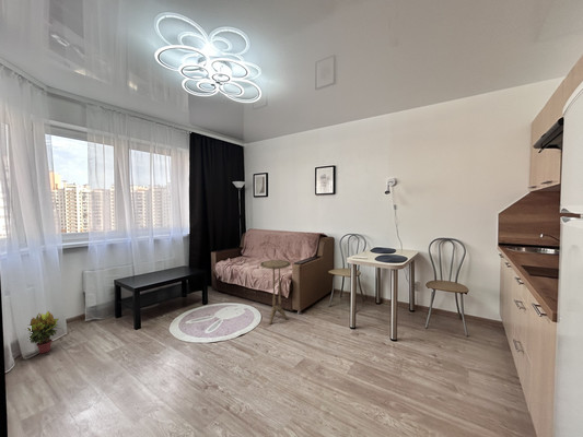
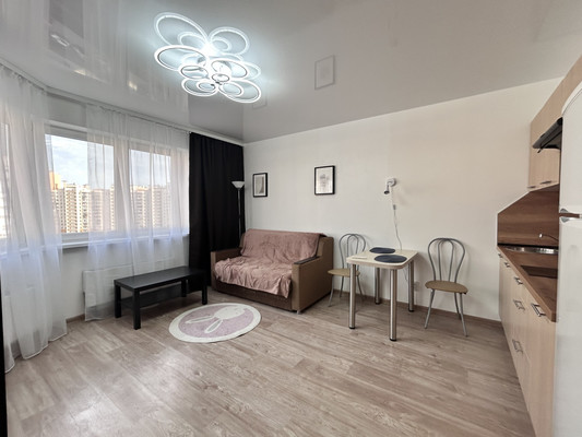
- potted plant [26,310,61,354]
- side table [259,259,292,326]
